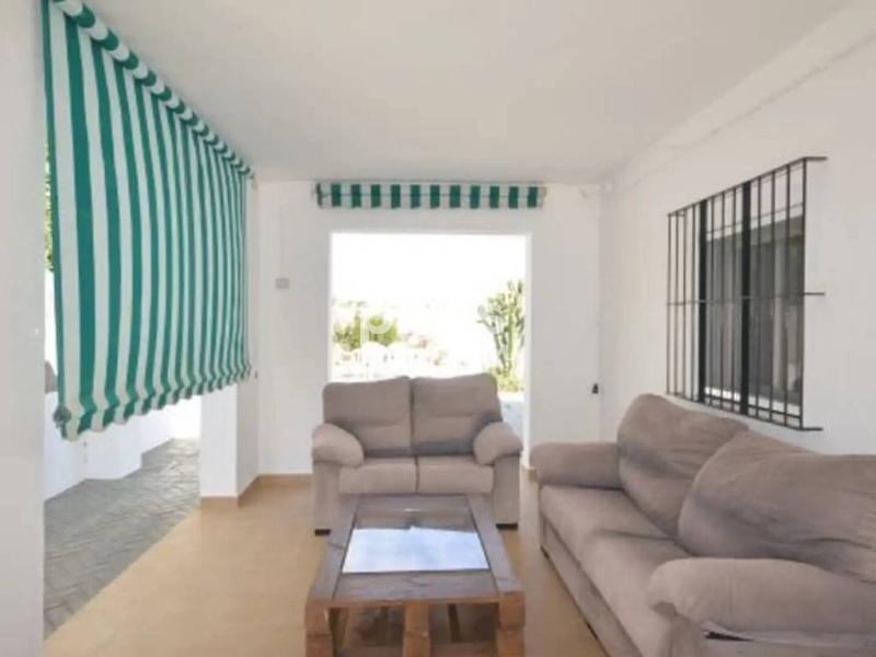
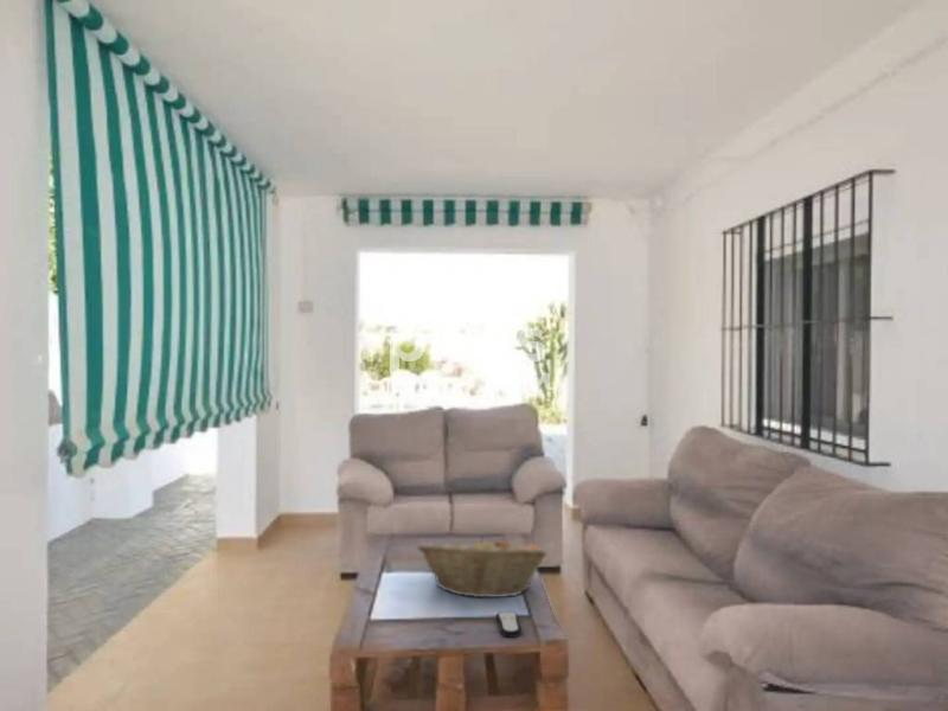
+ remote control [494,610,523,638]
+ fruit basket [416,534,547,598]
